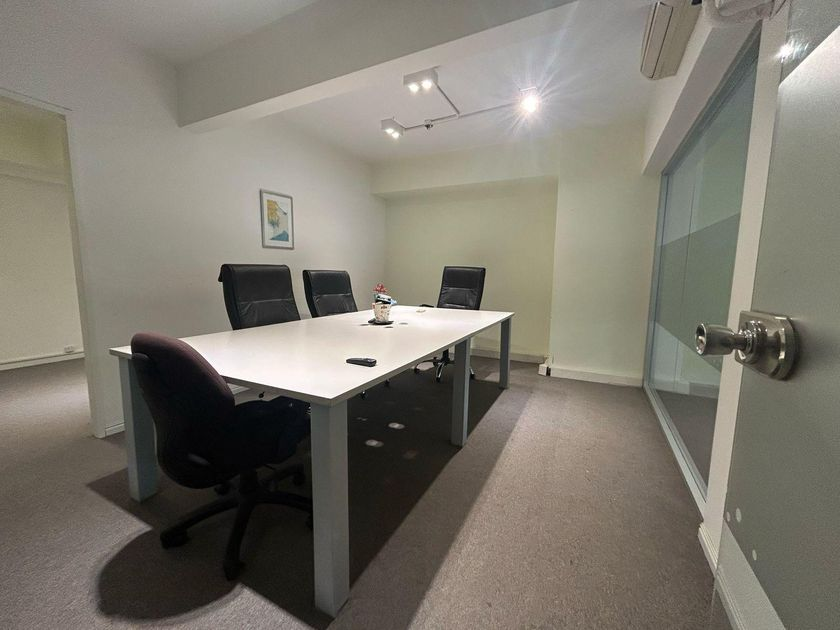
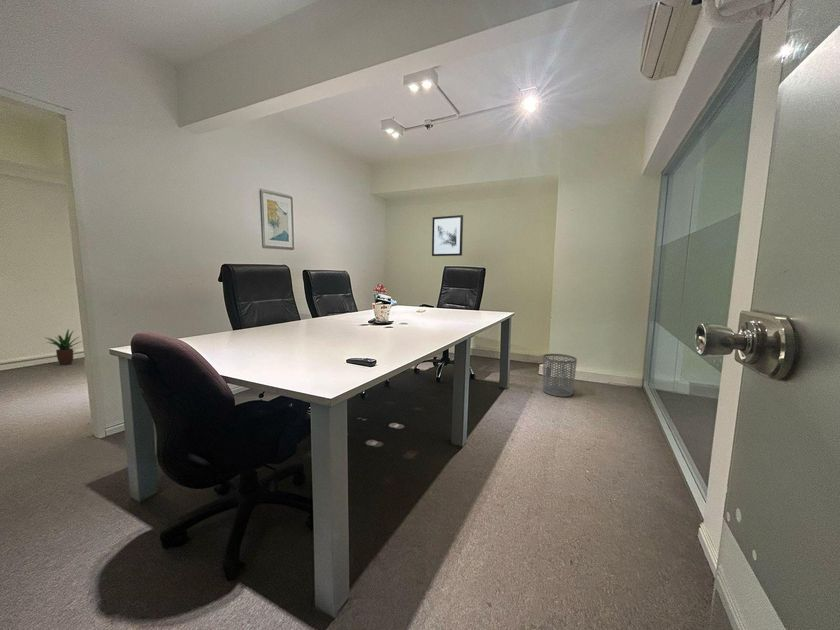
+ potted plant [43,328,83,366]
+ wall art [431,214,464,257]
+ waste bin [542,353,578,398]
